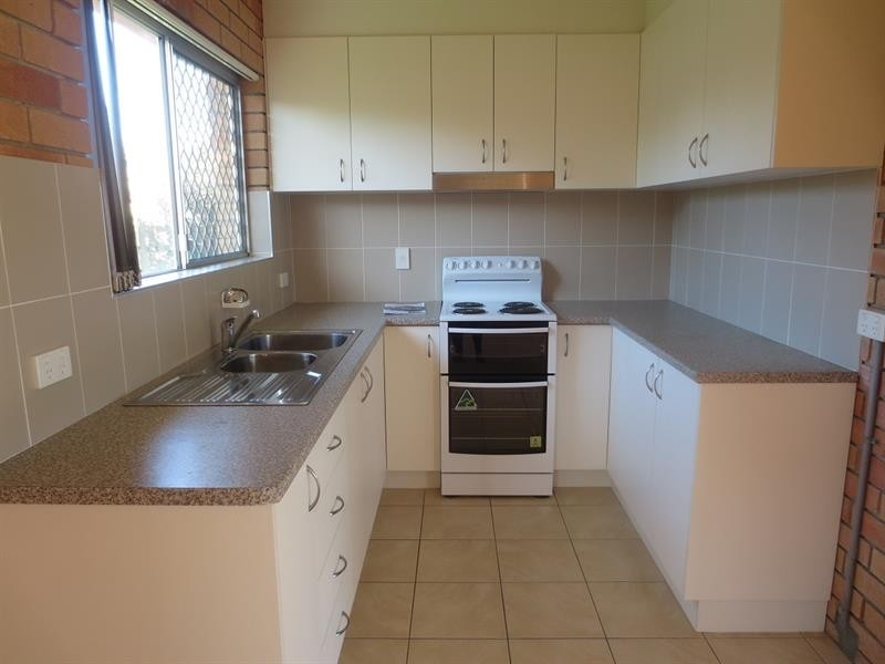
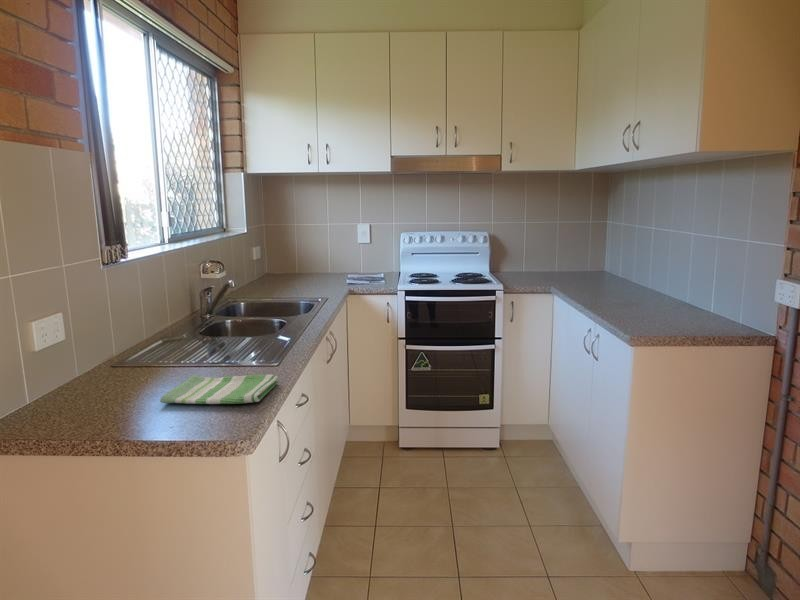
+ dish towel [159,374,279,405]
